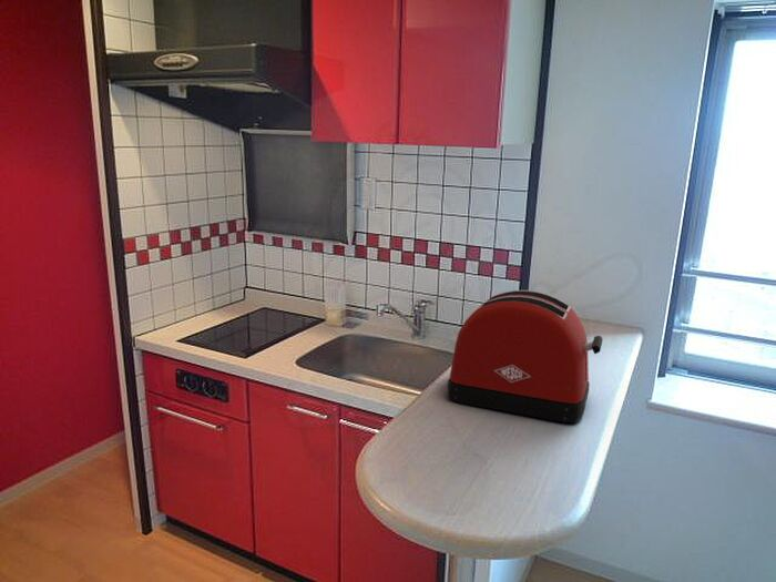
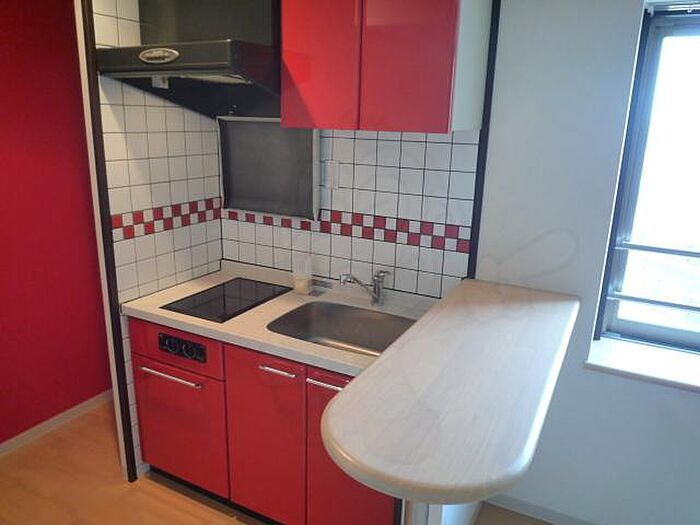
- toaster [447,289,604,423]
